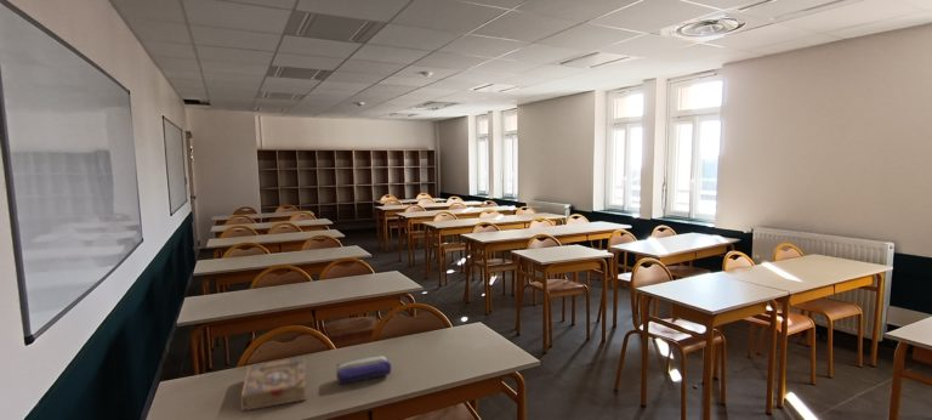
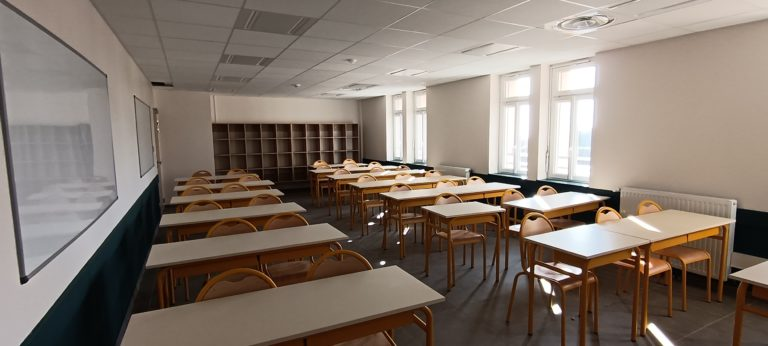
- book [239,357,308,412]
- pencil case [335,354,392,385]
